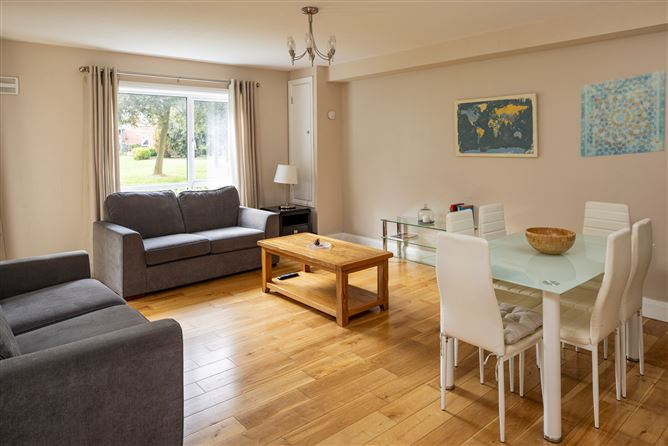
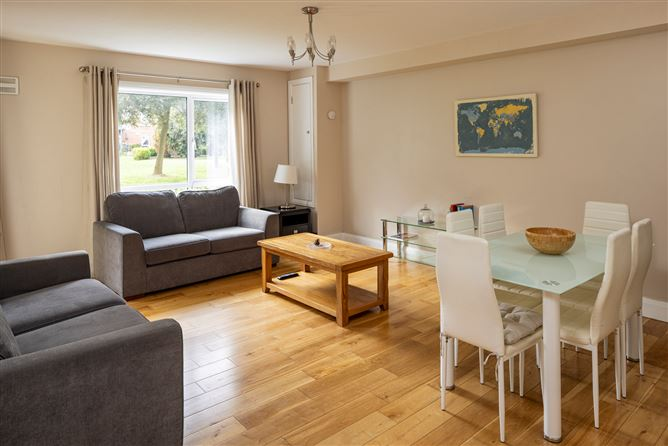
- wall art [580,69,667,158]
